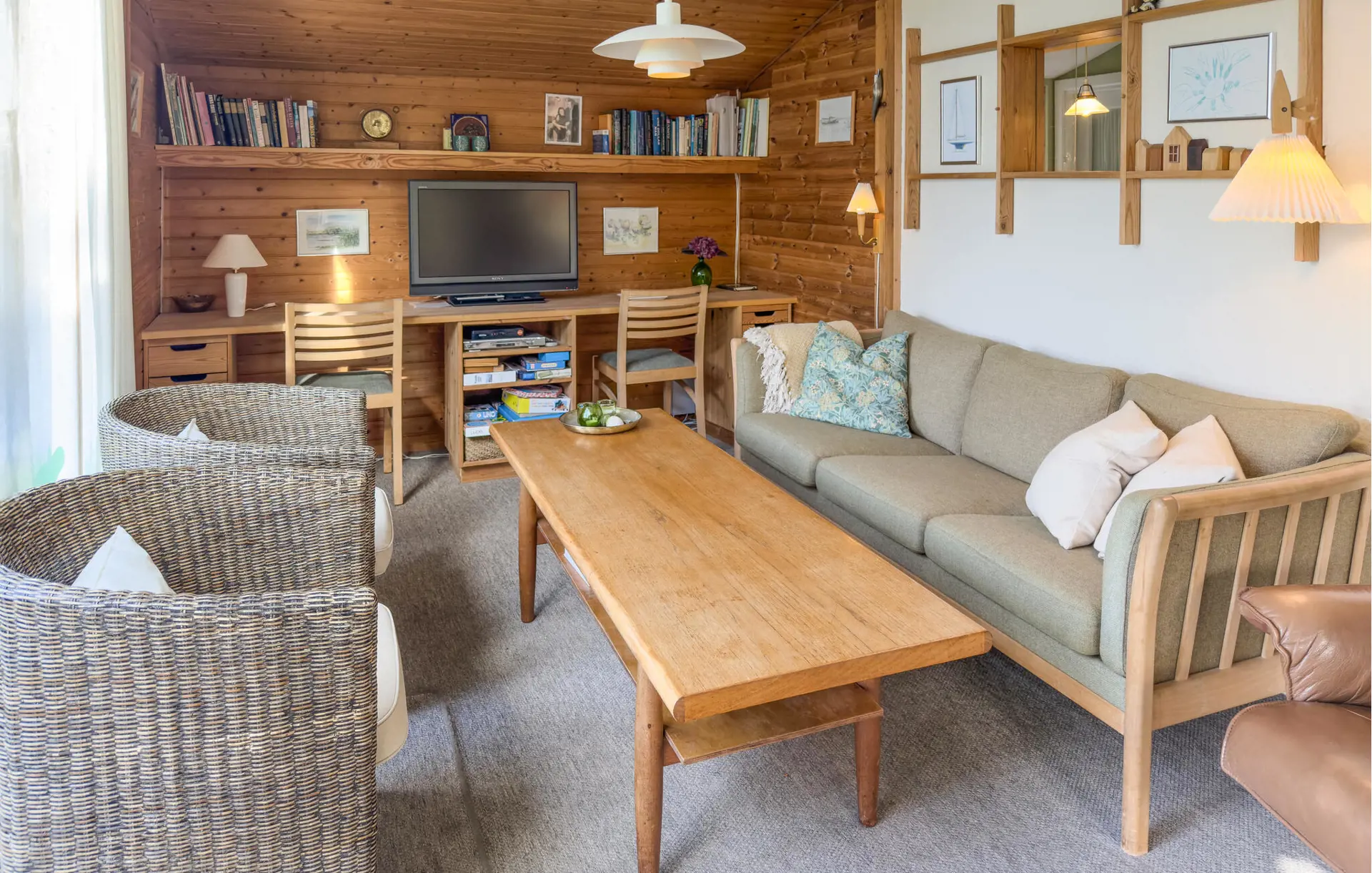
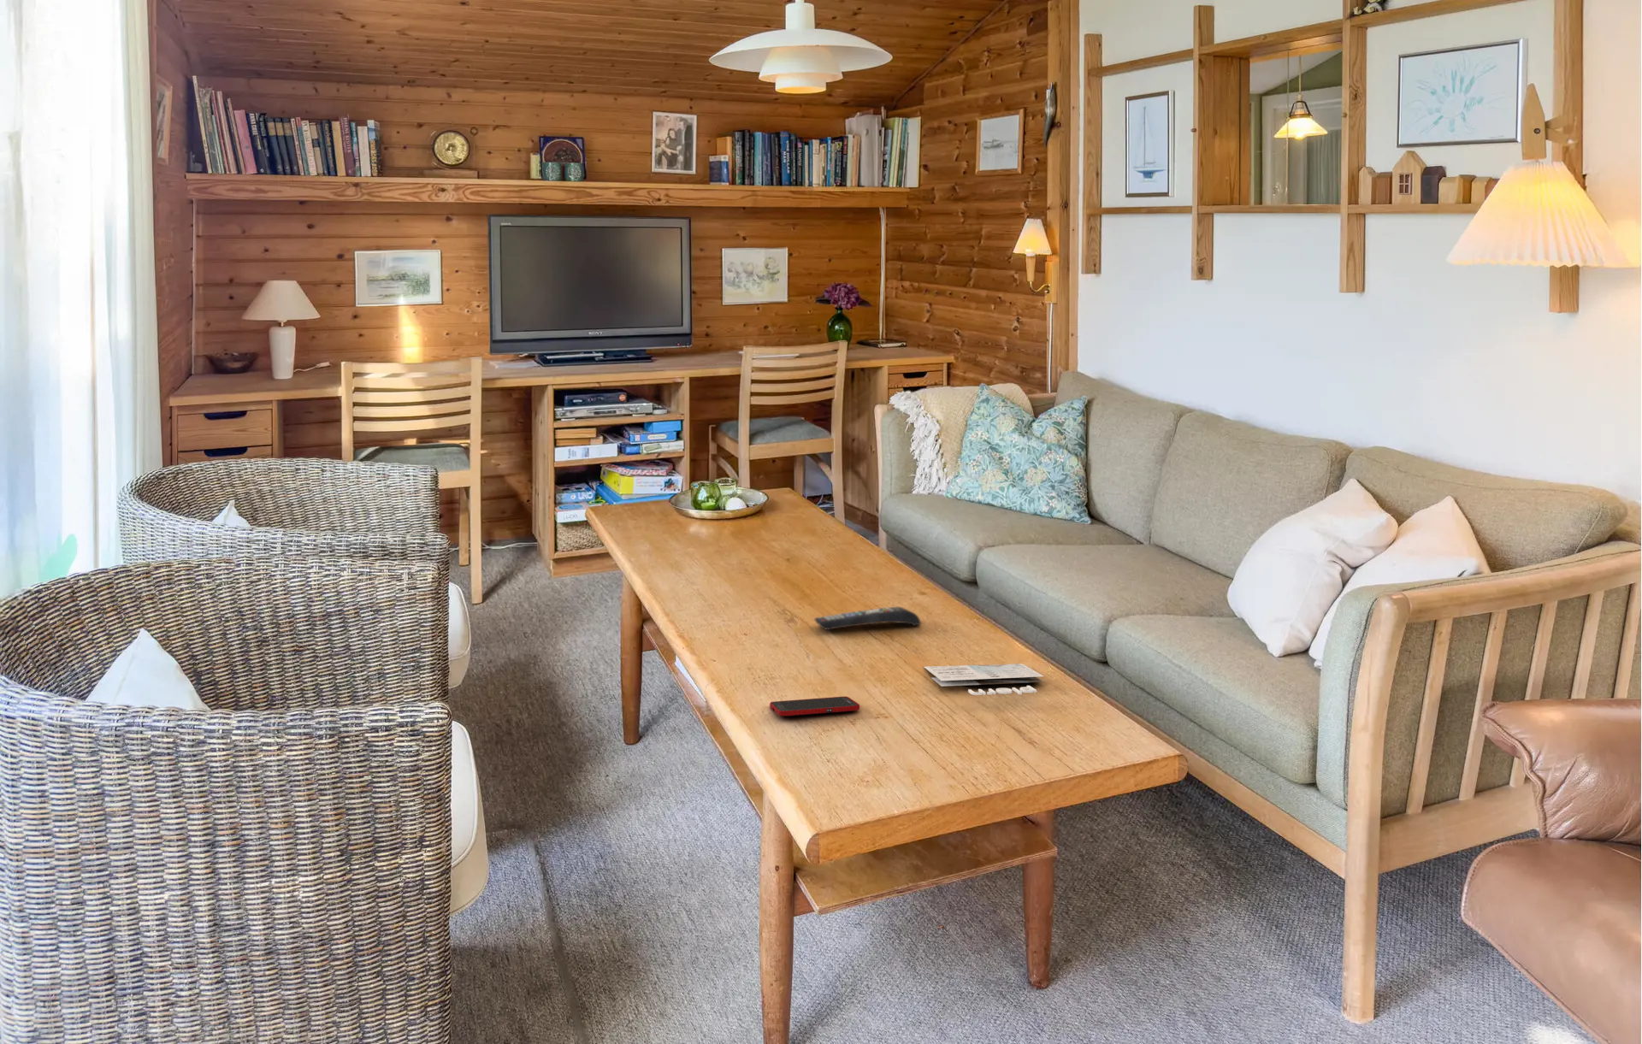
+ cell phone [768,696,860,716]
+ remote control [814,606,922,631]
+ magazine [924,663,1045,696]
